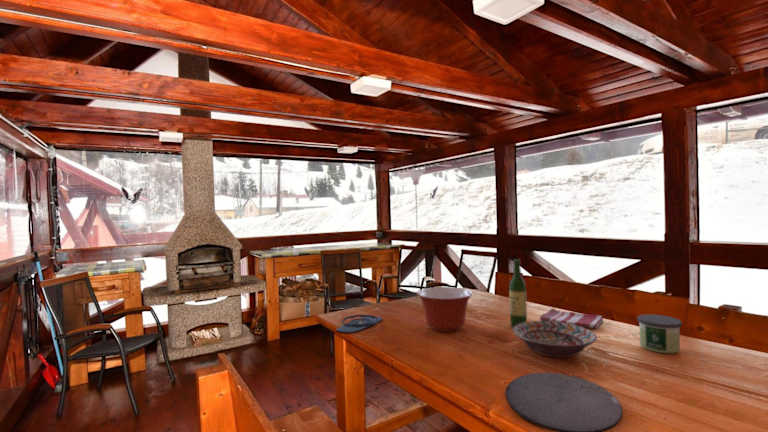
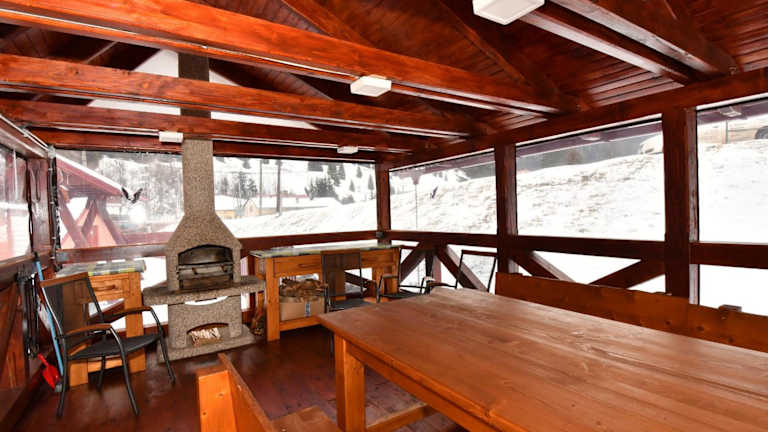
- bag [335,299,383,334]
- decorative bowl [512,320,598,359]
- mixing bowl [416,286,474,332]
- dish towel [539,307,604,330]
- candle [636,313,683,354]
- plate [504,372,624,432]
- wine bottle [508,258,528,328]
